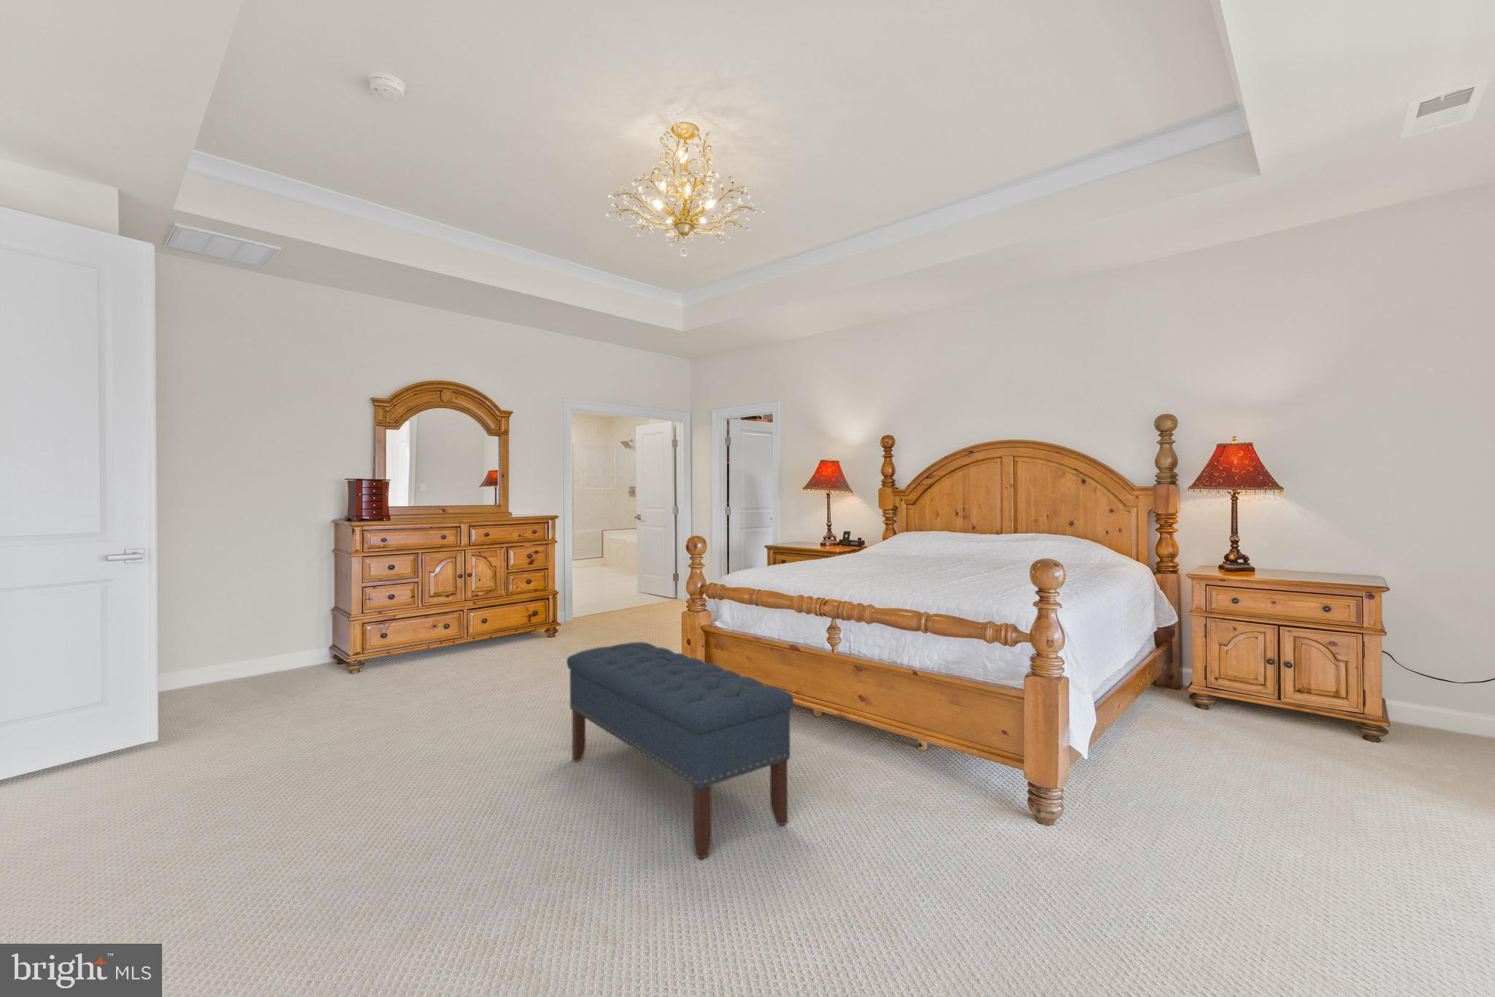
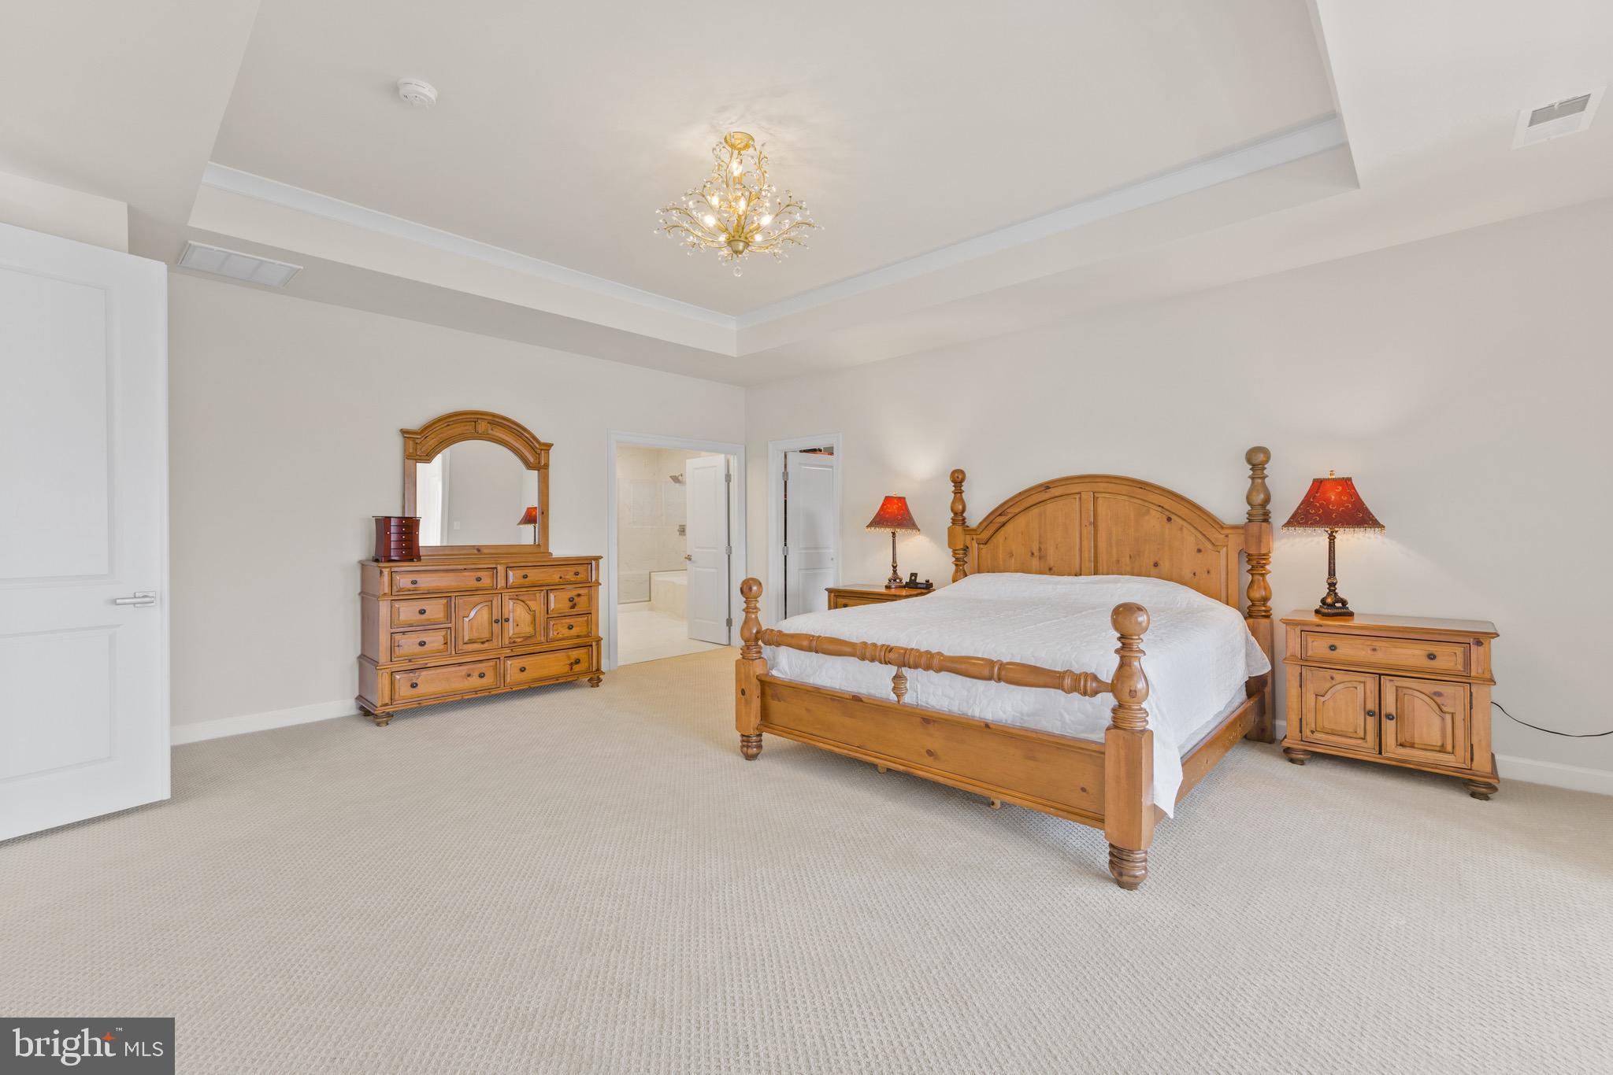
- bench [566,642,794,860]
